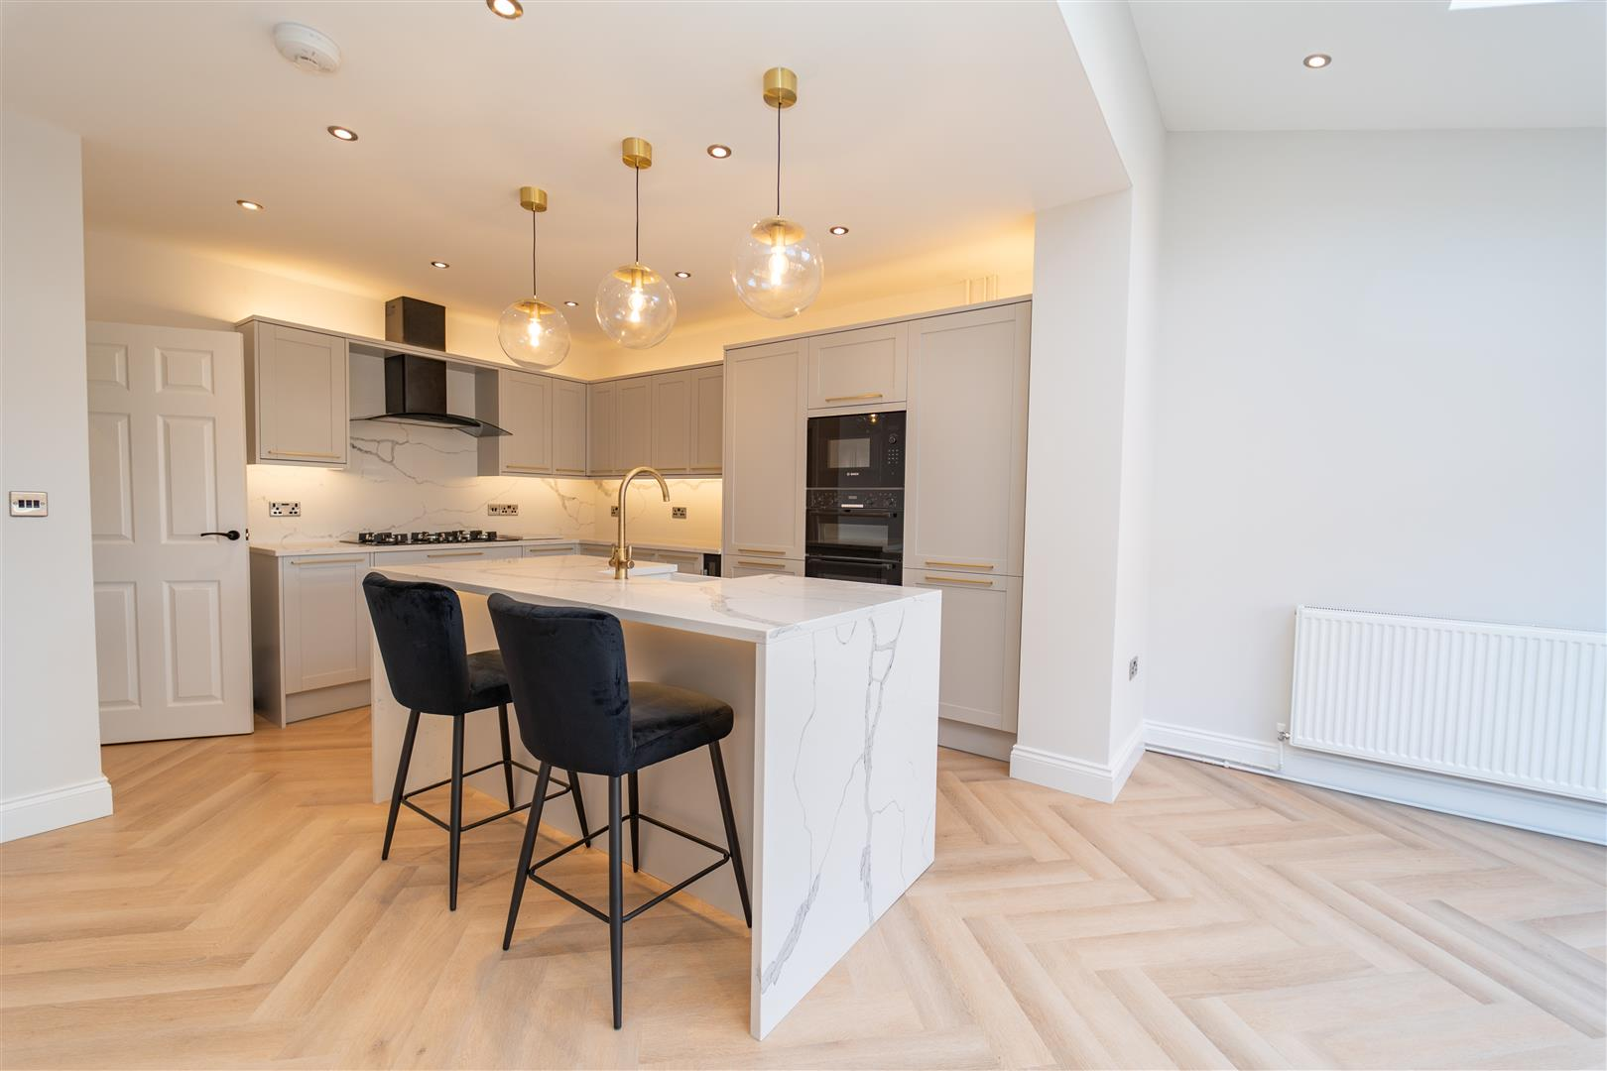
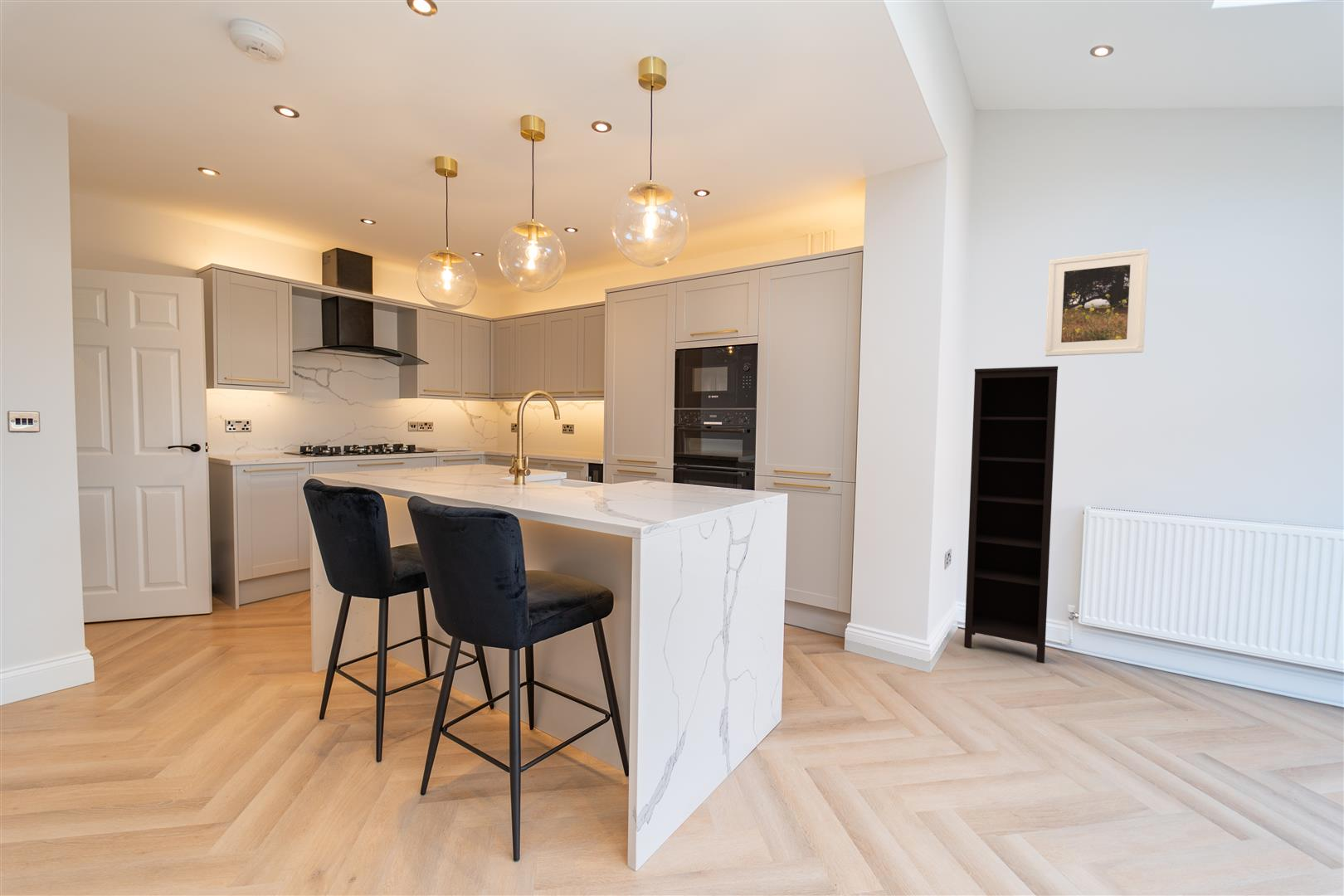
+ bookcase [963,365,1059,664]
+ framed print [1045,248,1149,358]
